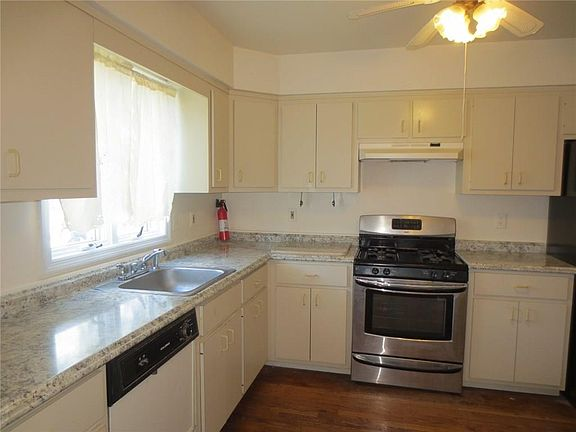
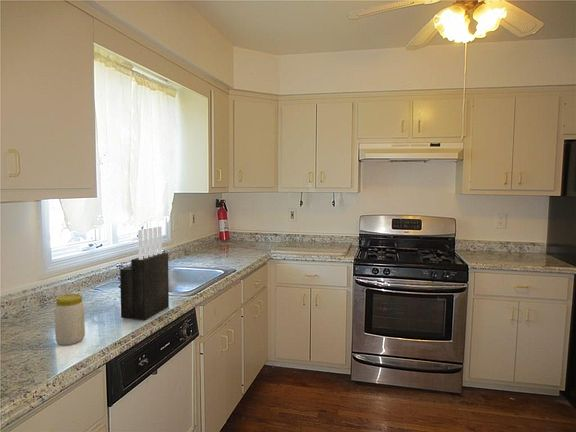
+ jar [54,293,86,346]
+ knife block [119,225,170,321]
